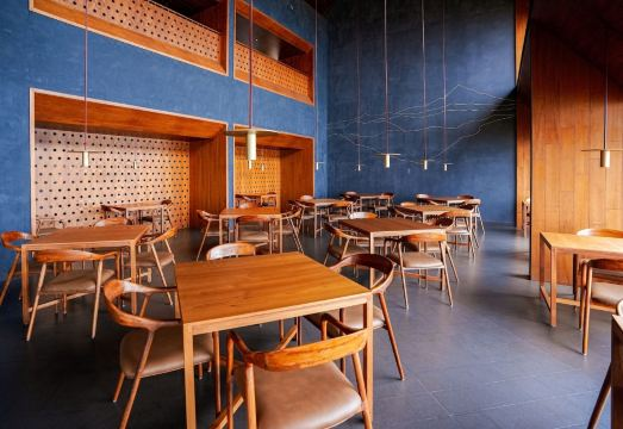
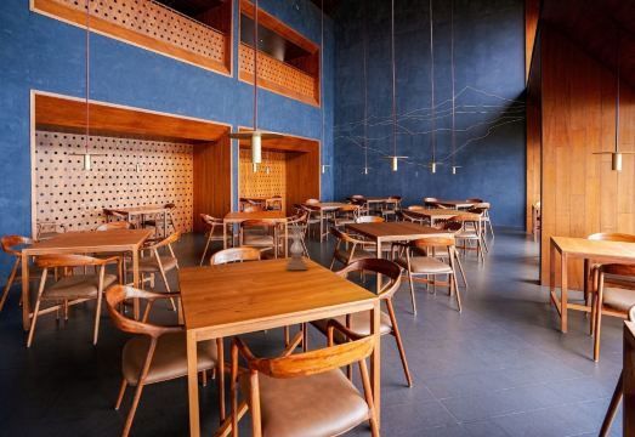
+ candle holder [285,225,308,271]
